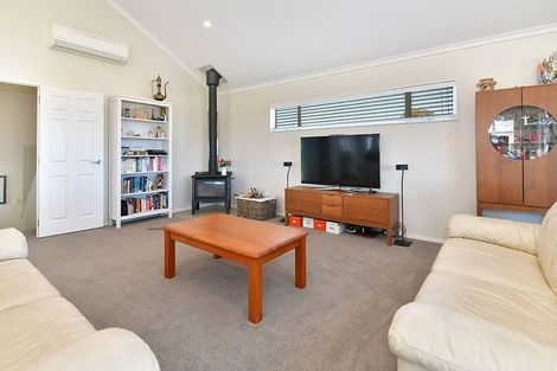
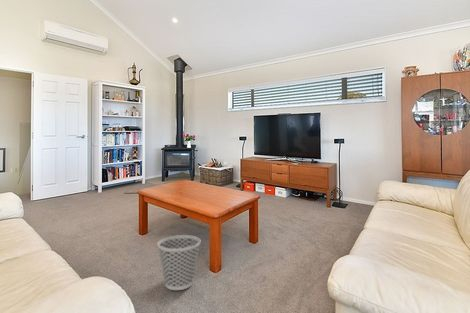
+ wastebasket [156,234,201,291]
